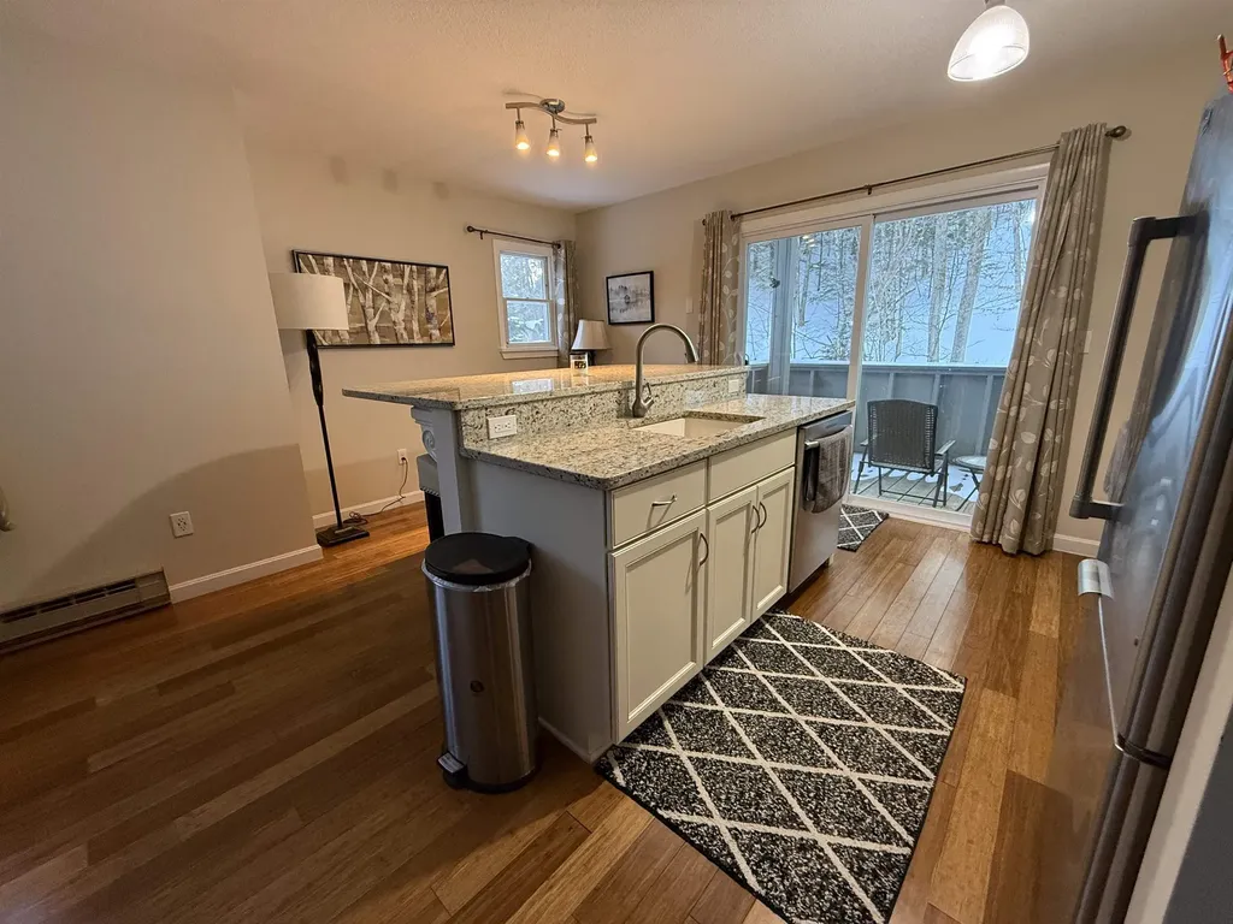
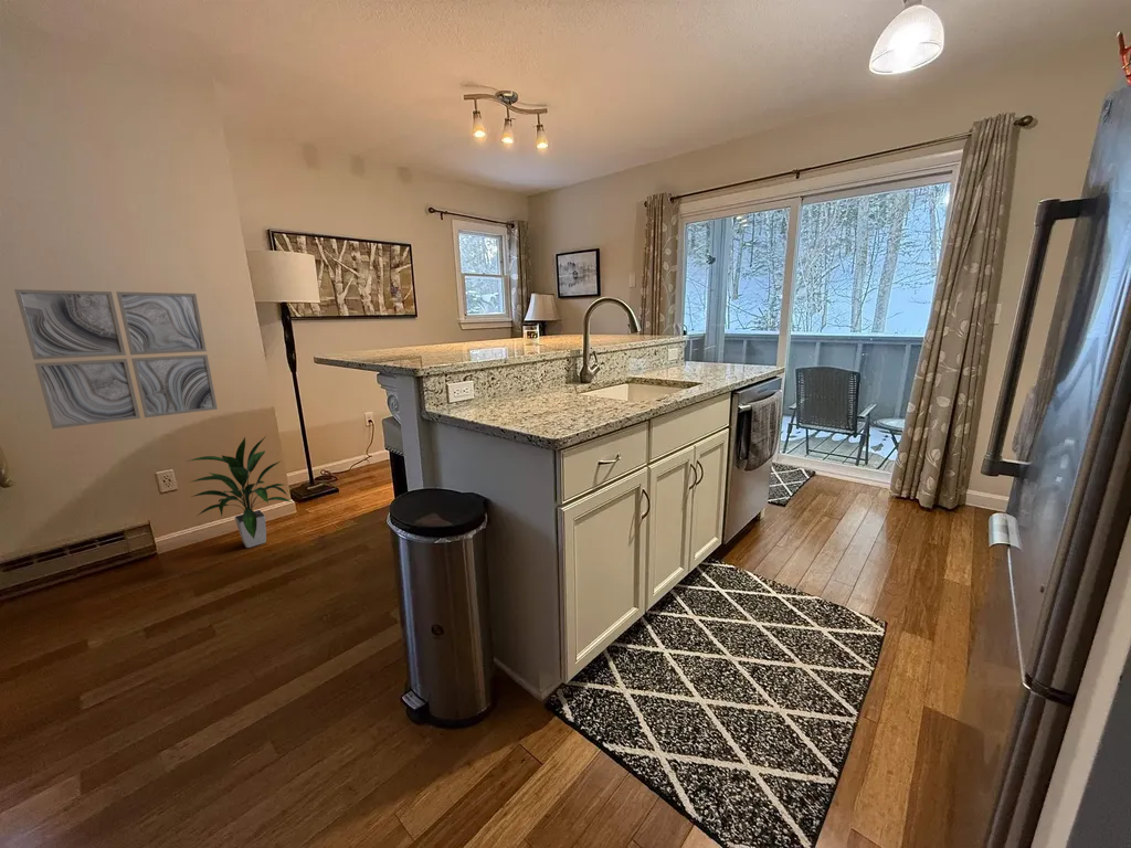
+ indoor plant [186,435,293,549]
+ wall art [13,288,219,430]
